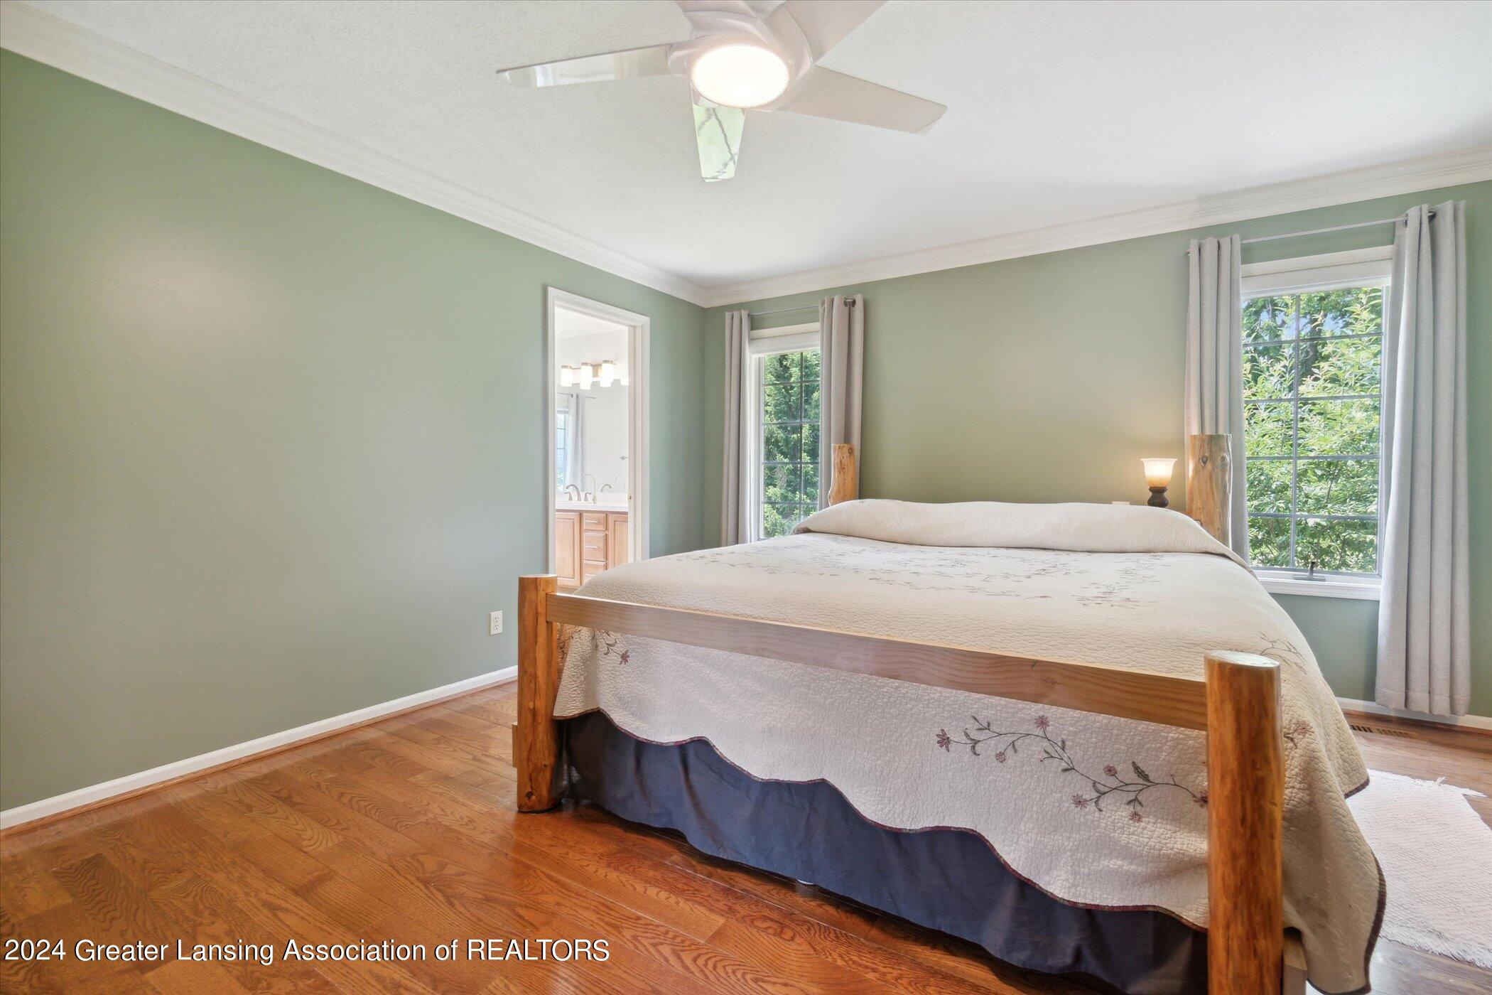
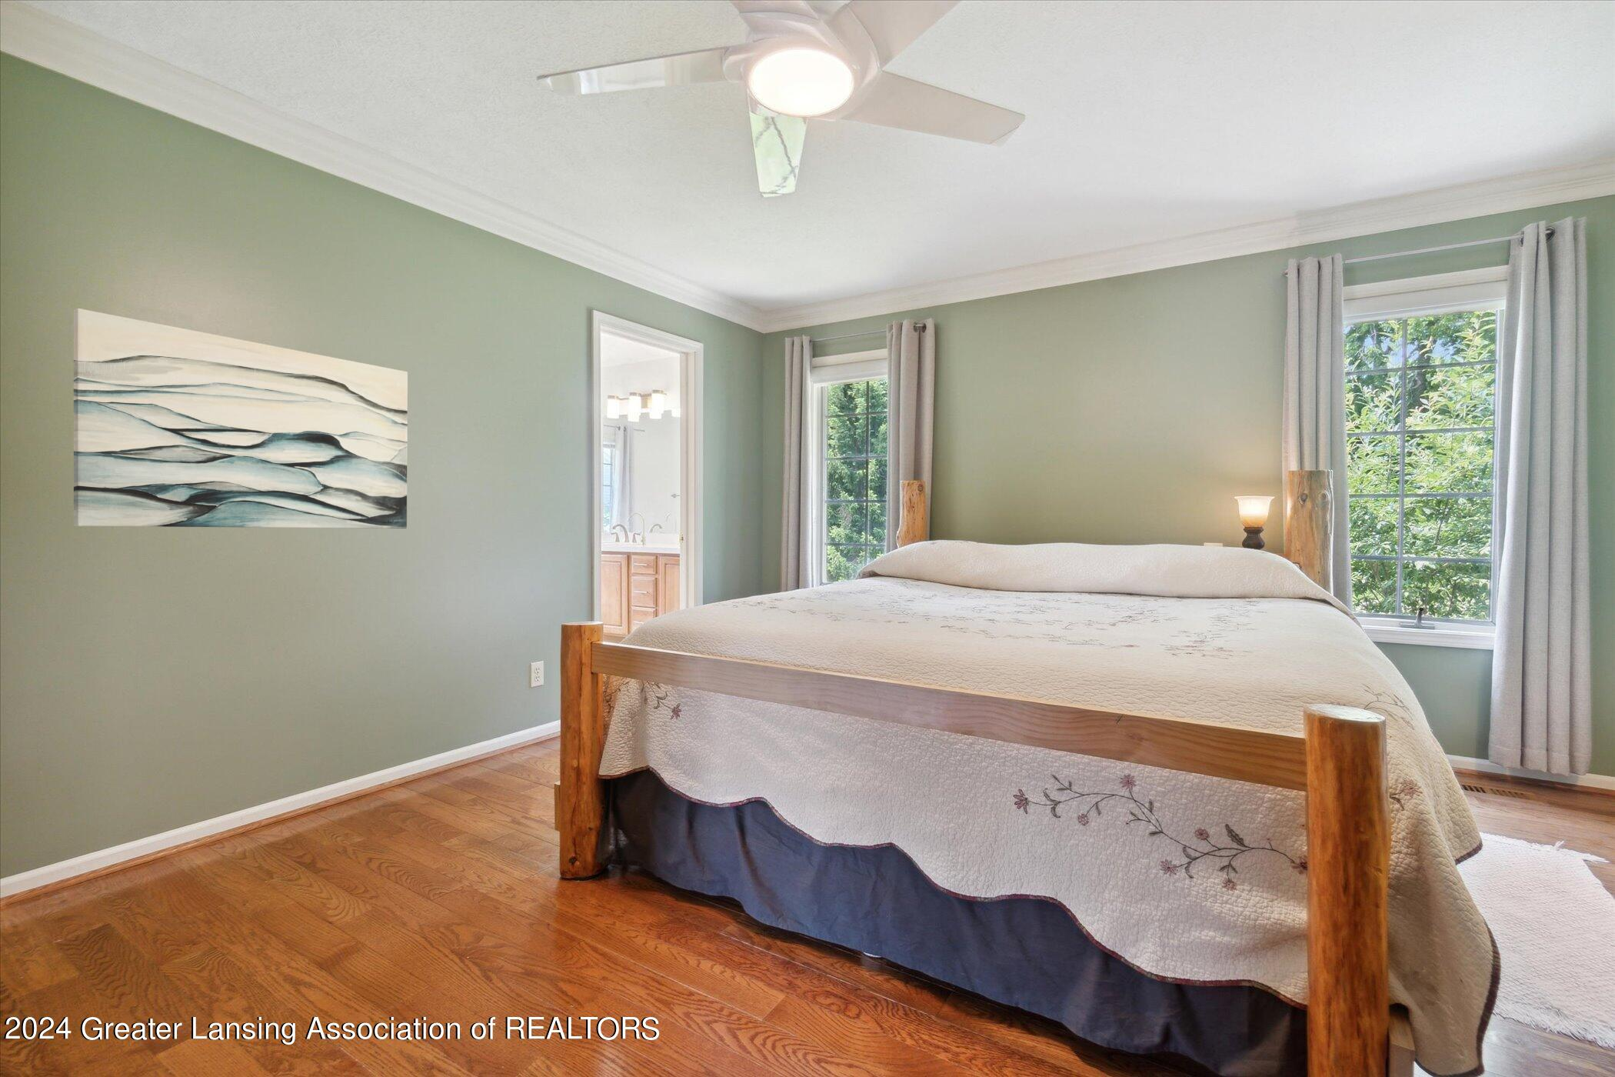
+ wall art [73,308,409,529]
